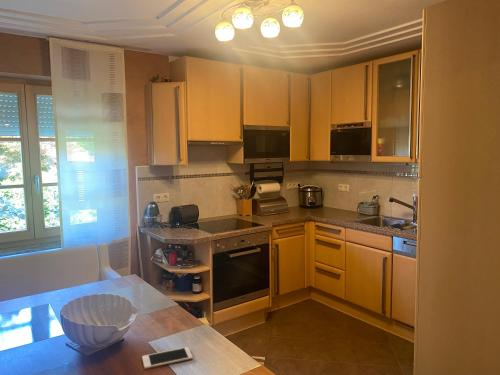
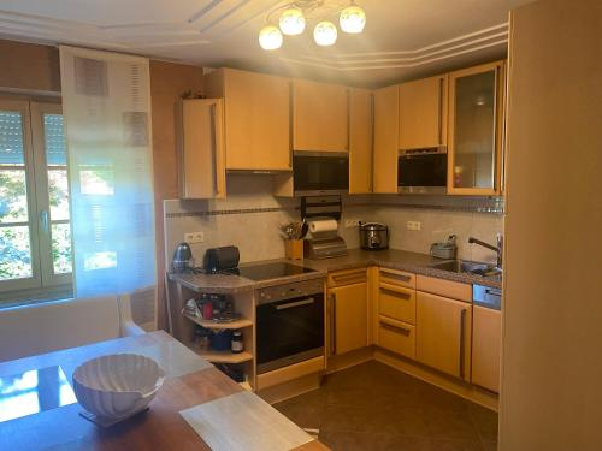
- cell phone [141,346,194,370]
